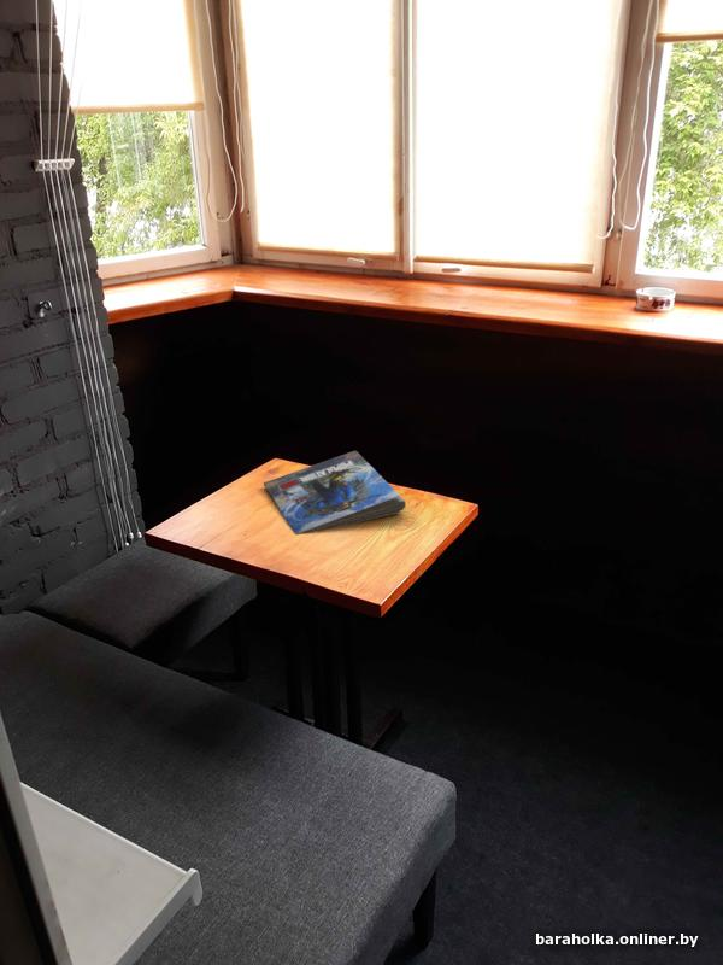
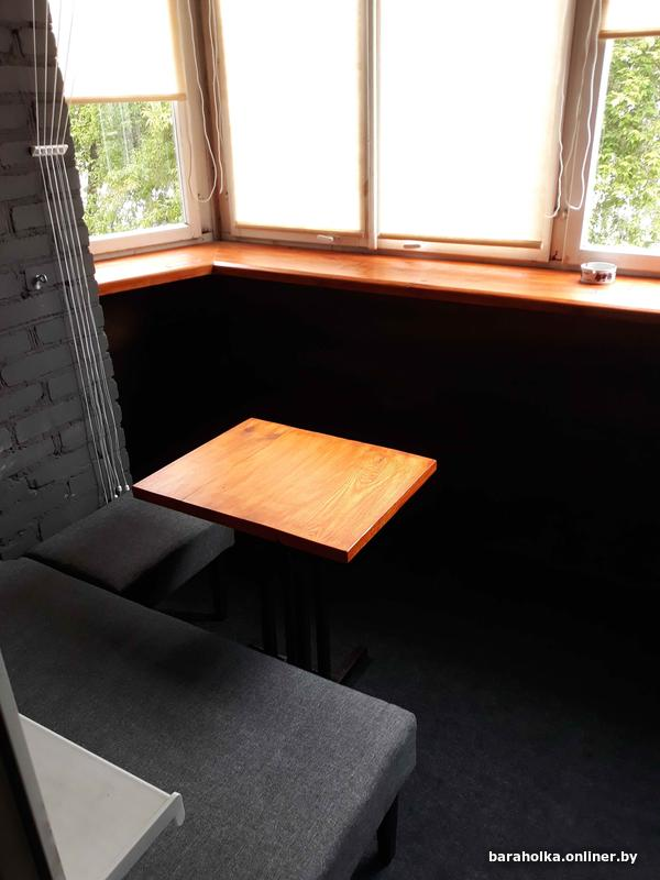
- magazine [263,450,407,536]
